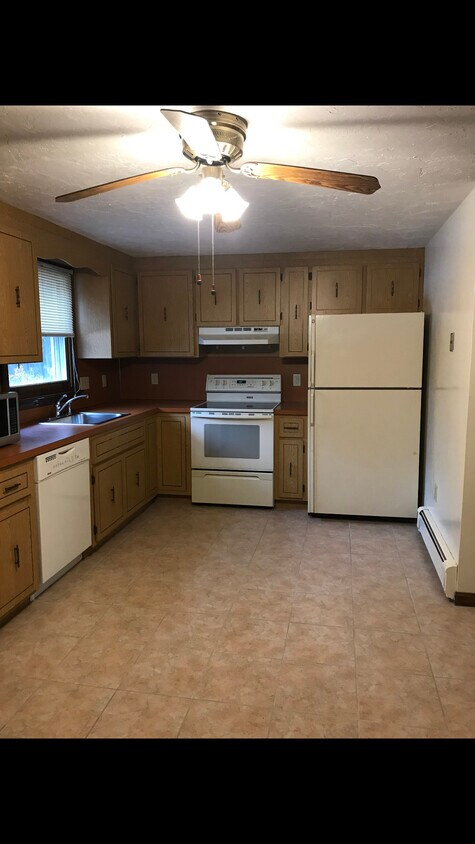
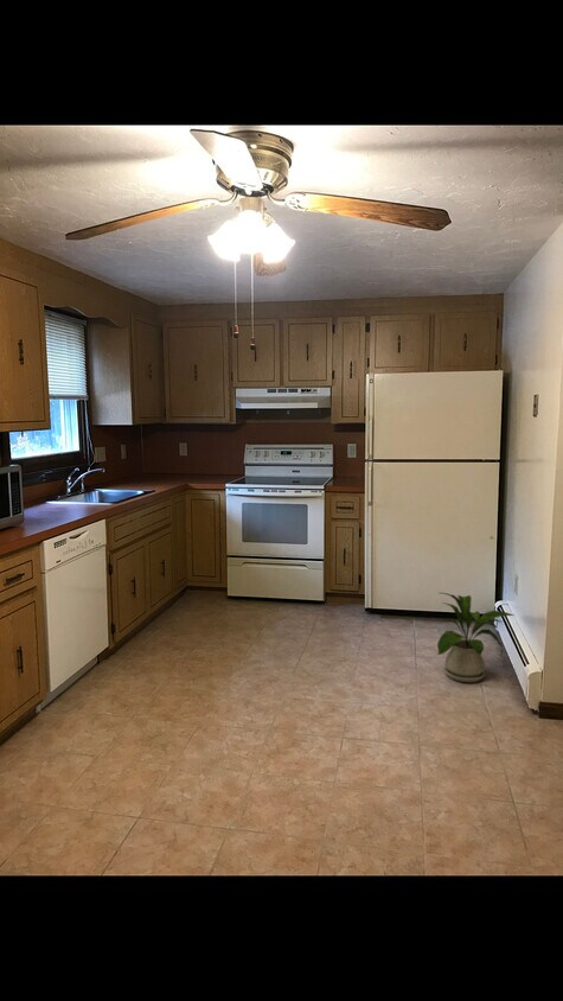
+ house plant [436,592,514,683]
